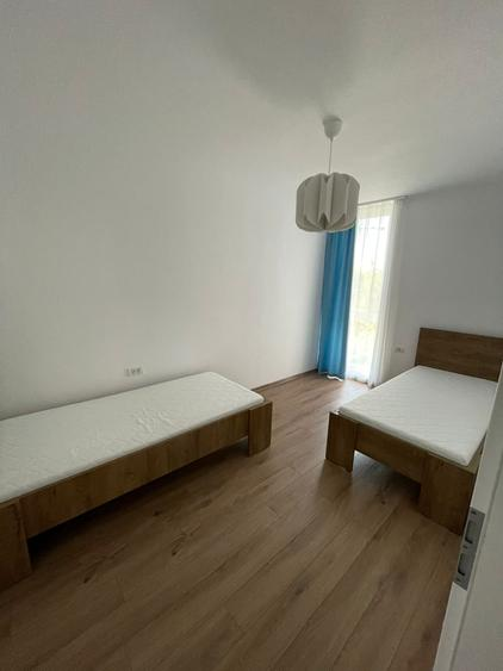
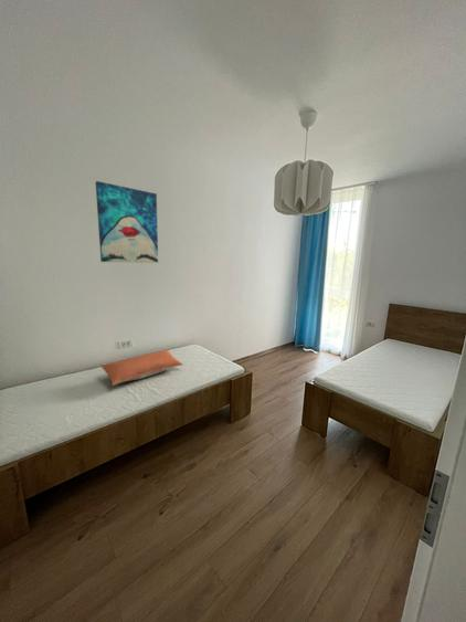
+ wall art [95,180,159,264]
+ pillow [99,348,184,387]
